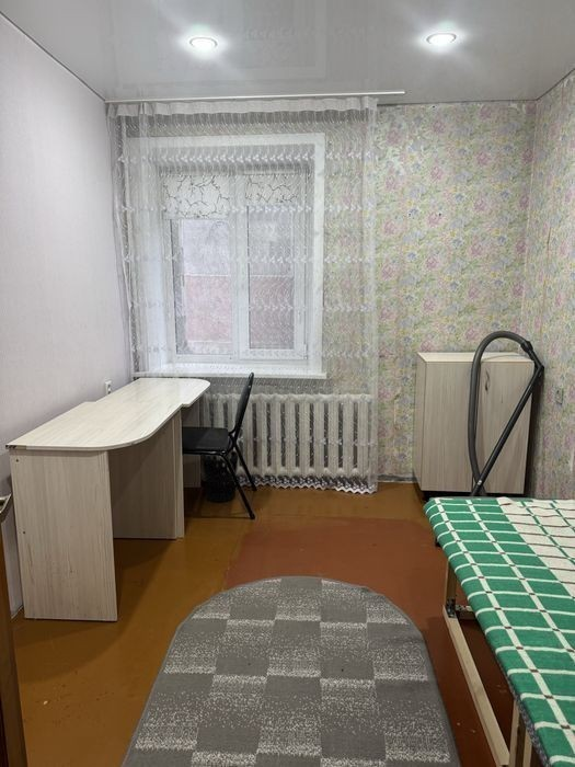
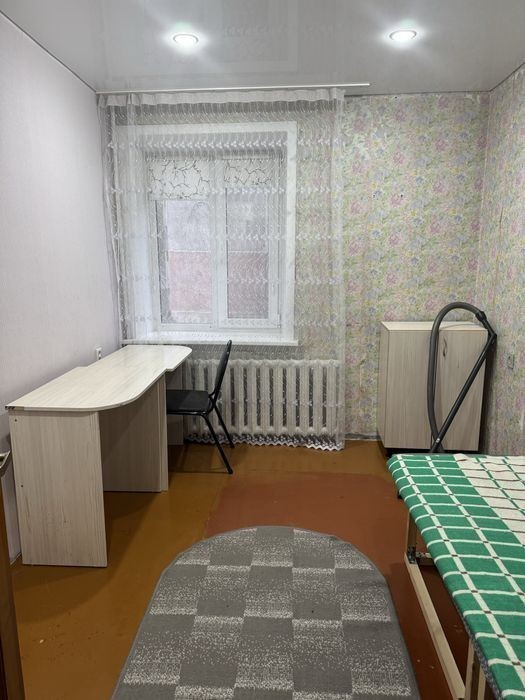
- wastebasket [200,449,240,503]
